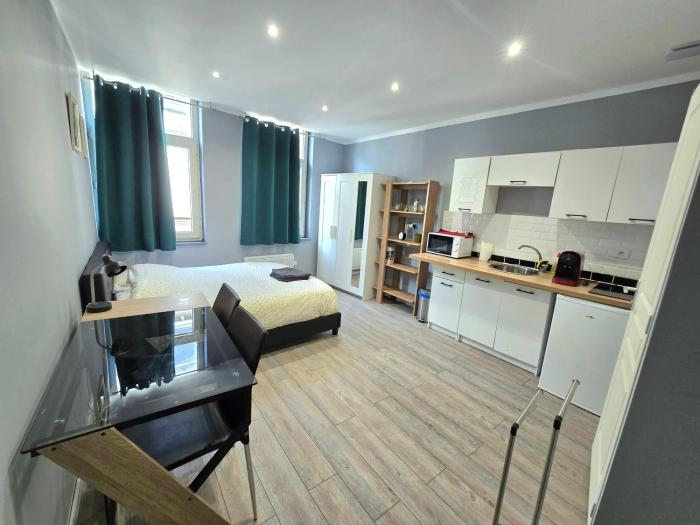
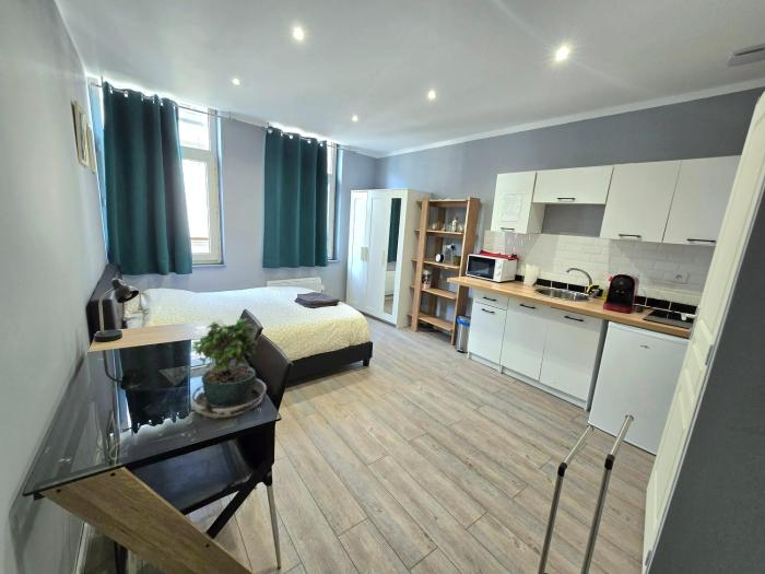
+ potted plant [180,317,268,438]
